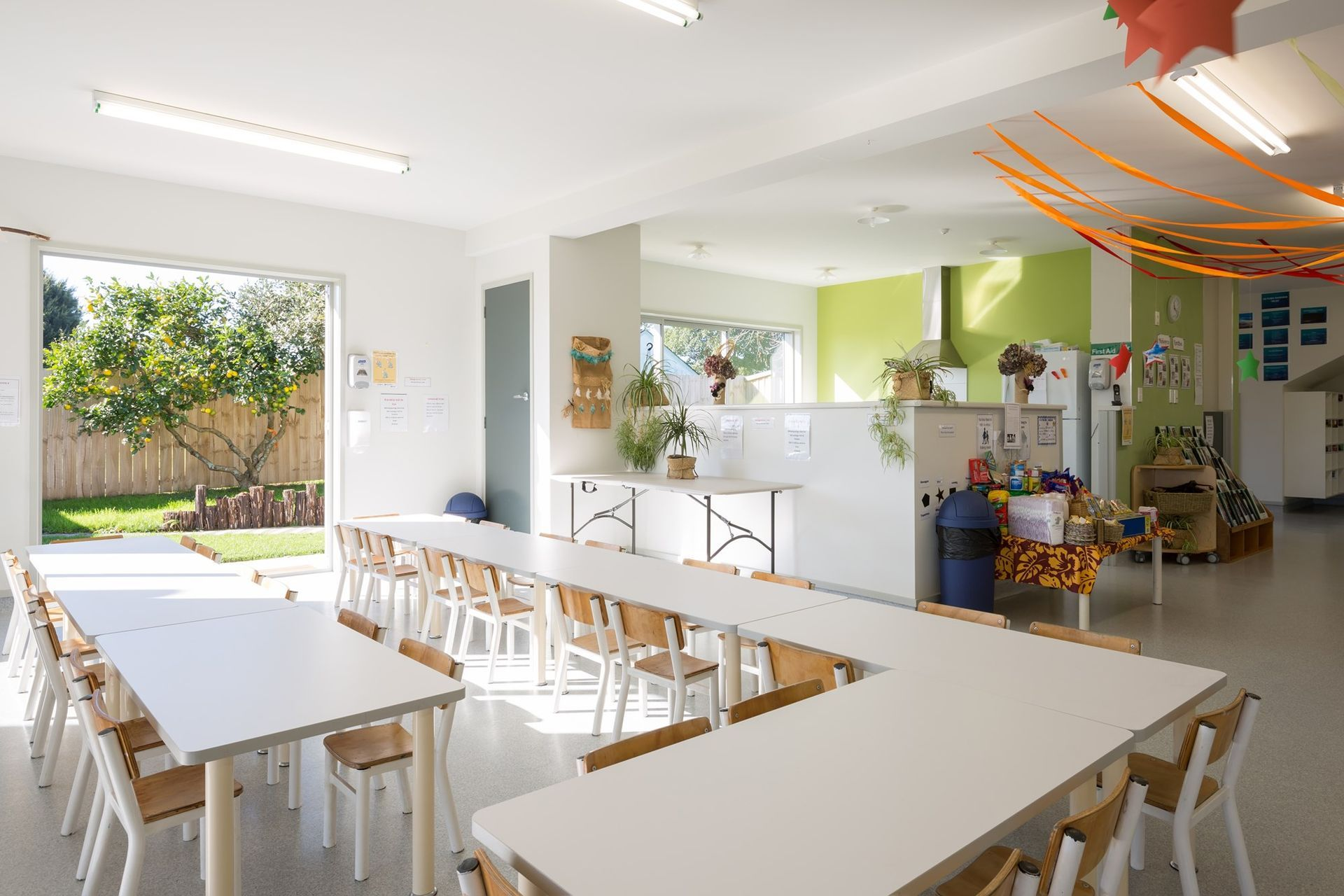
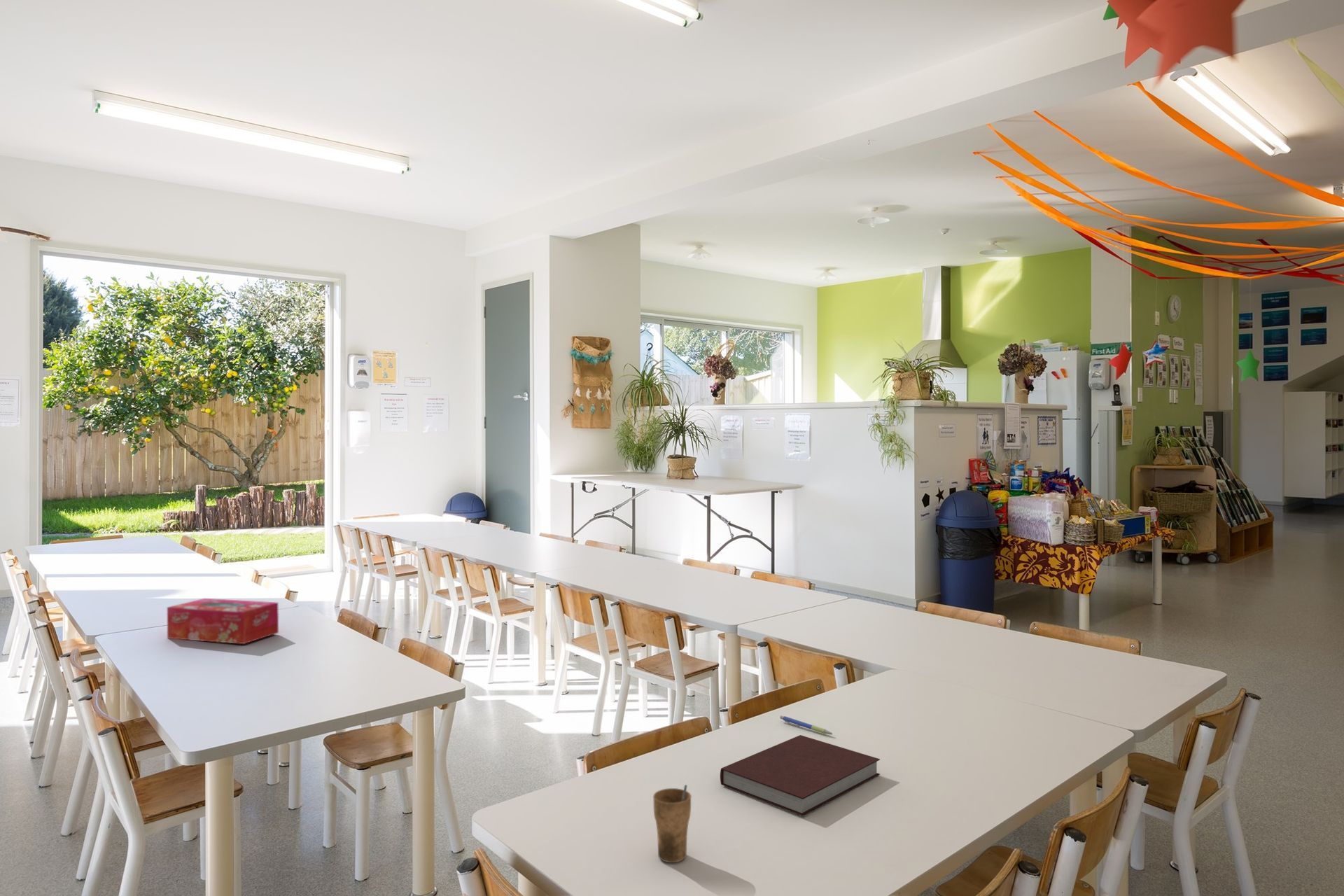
+ notebook [720,734,881,816]
+ tissue box [167,598,279,645]
+ pen [779,715,833,735]
+ cup [652,784,692,863]
